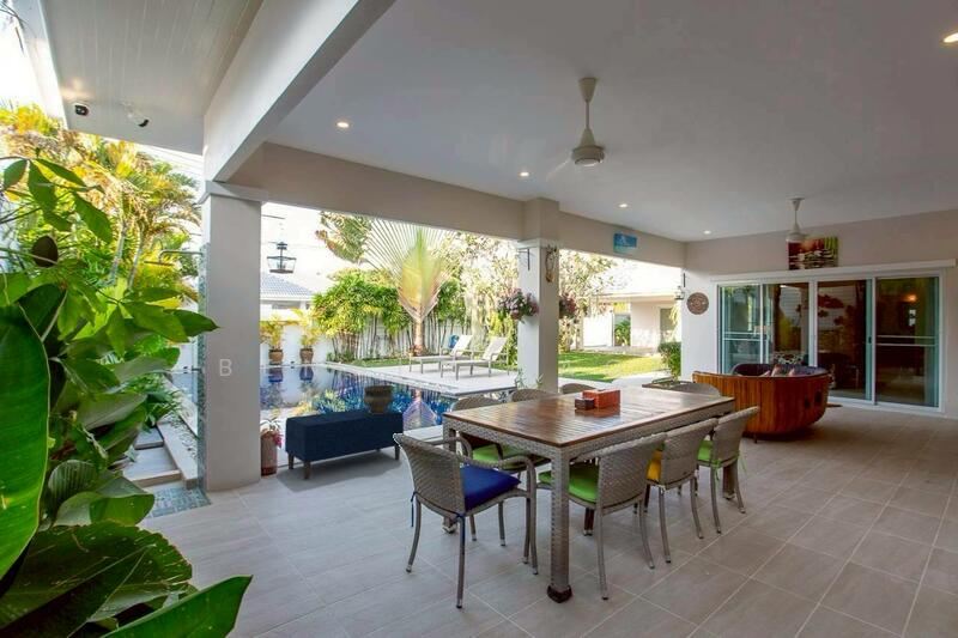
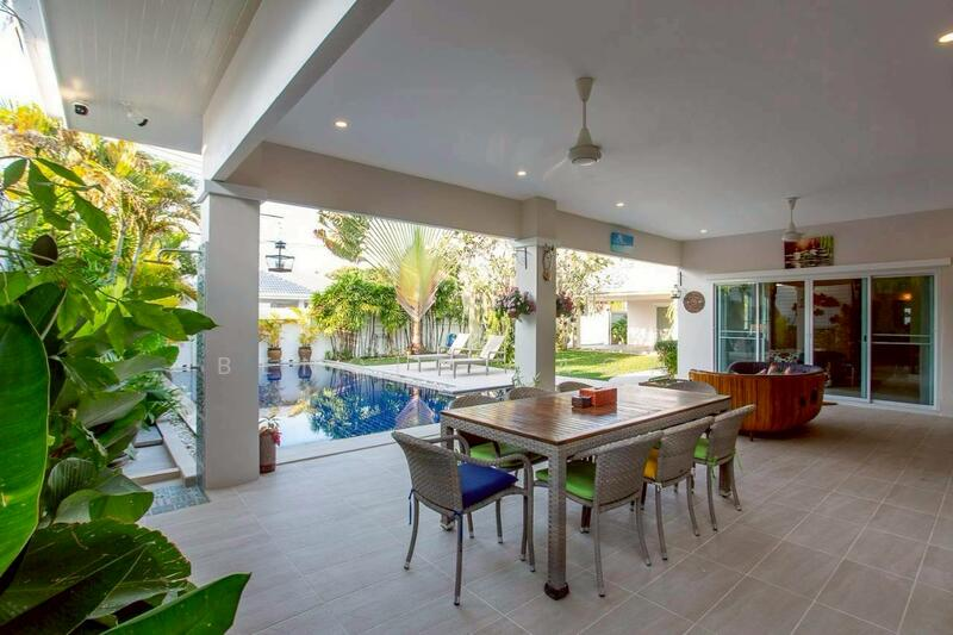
- ceramic pot [360,384,395,414]
- bench [284,407,405,480]
